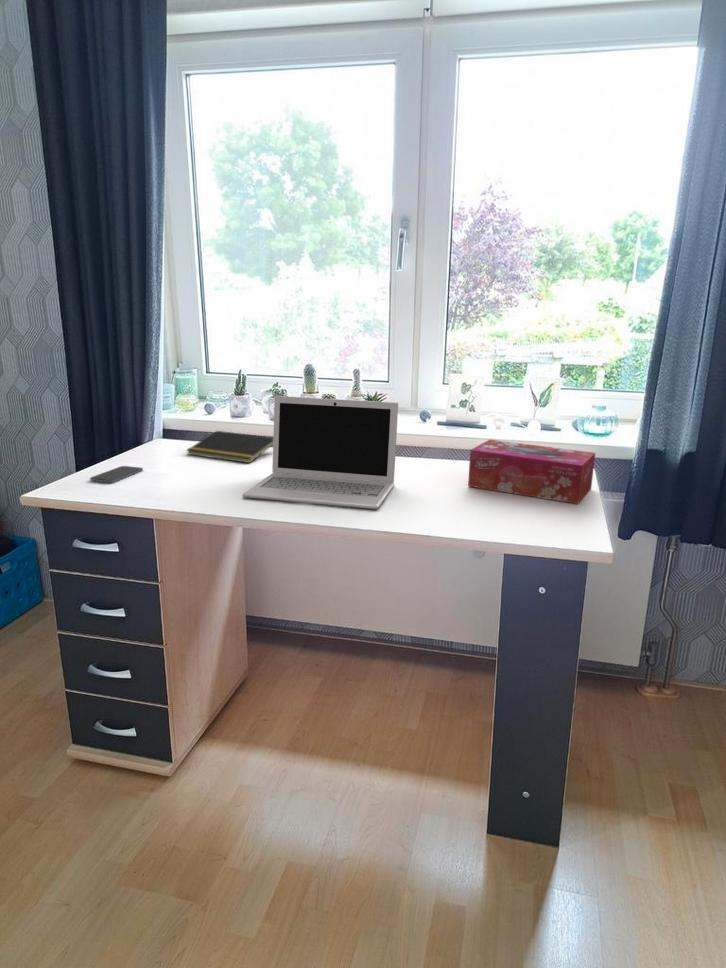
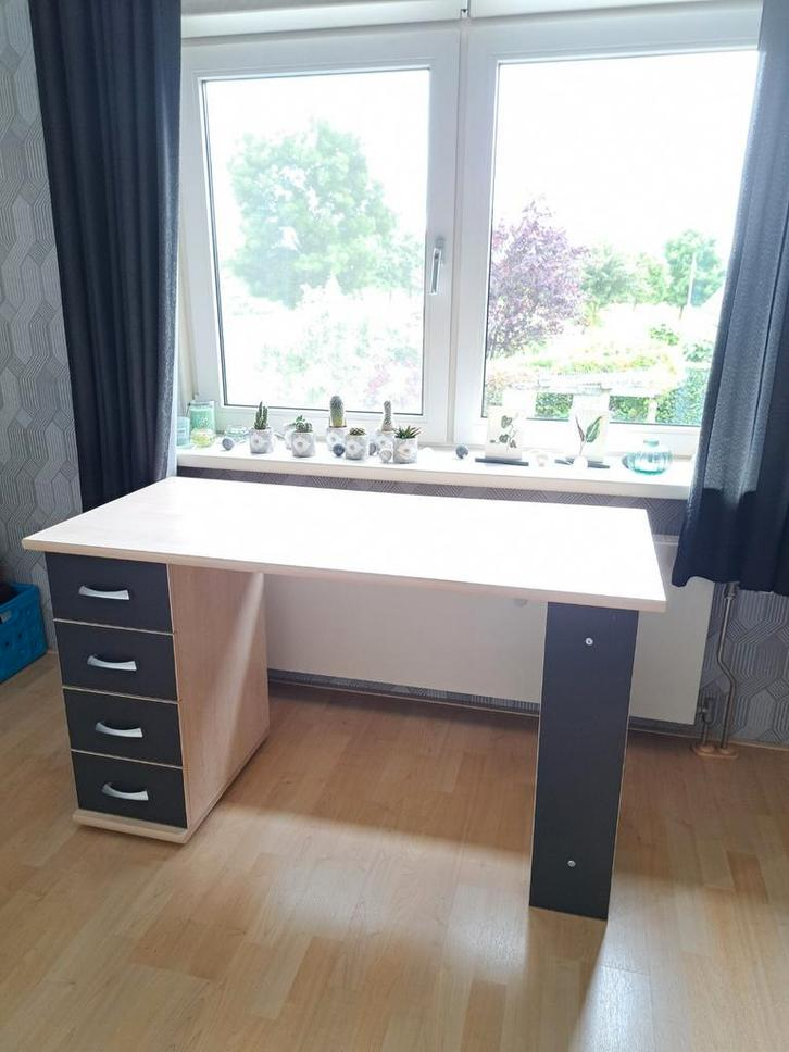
- tissue box [467,439,596,505]
- notepad [185,430,273,464]
- laptop [241,395,399,510]
- smartphone [89,465,144,483]
